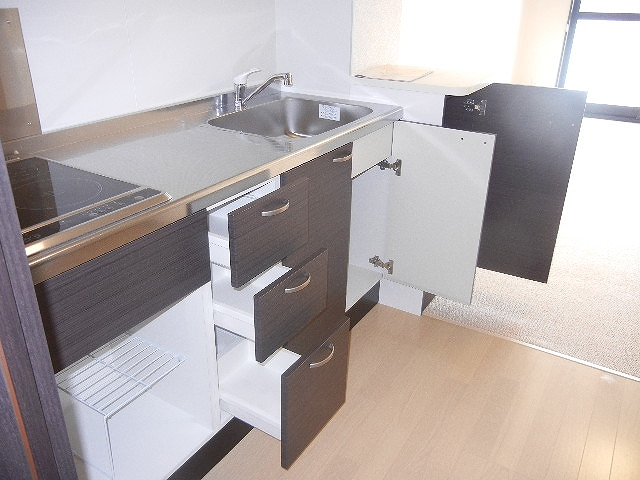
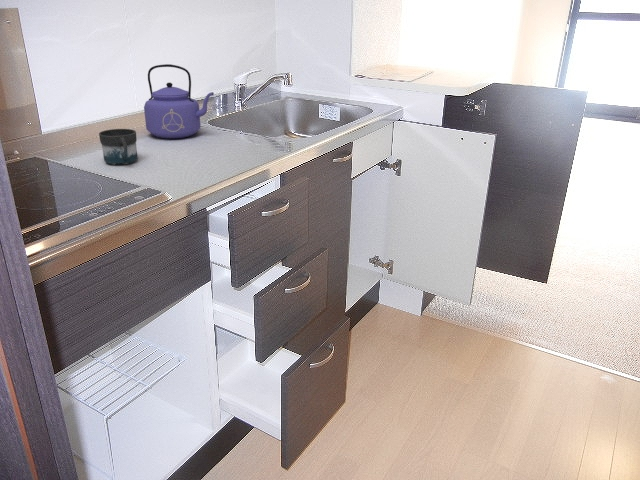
+ kettle [143,63,215,140]
+ mug [98,128,139,165]
